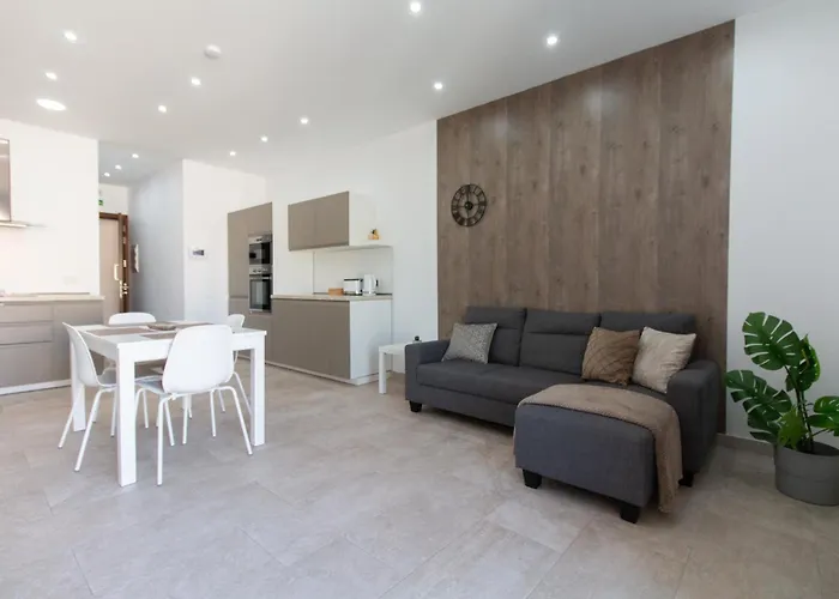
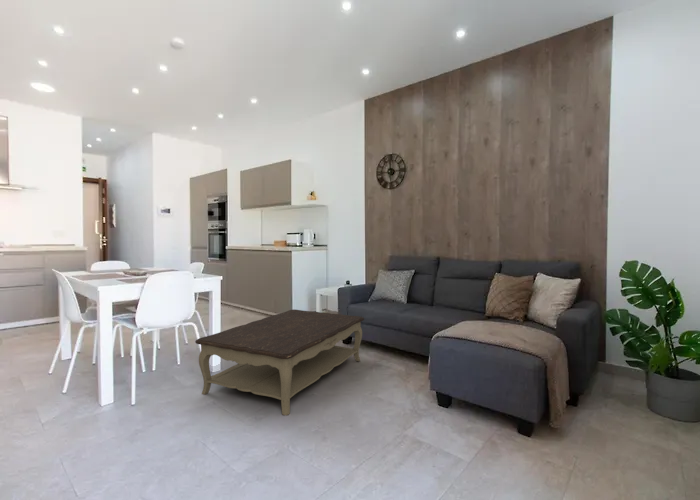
+ coffee table [194,309,365,417]
